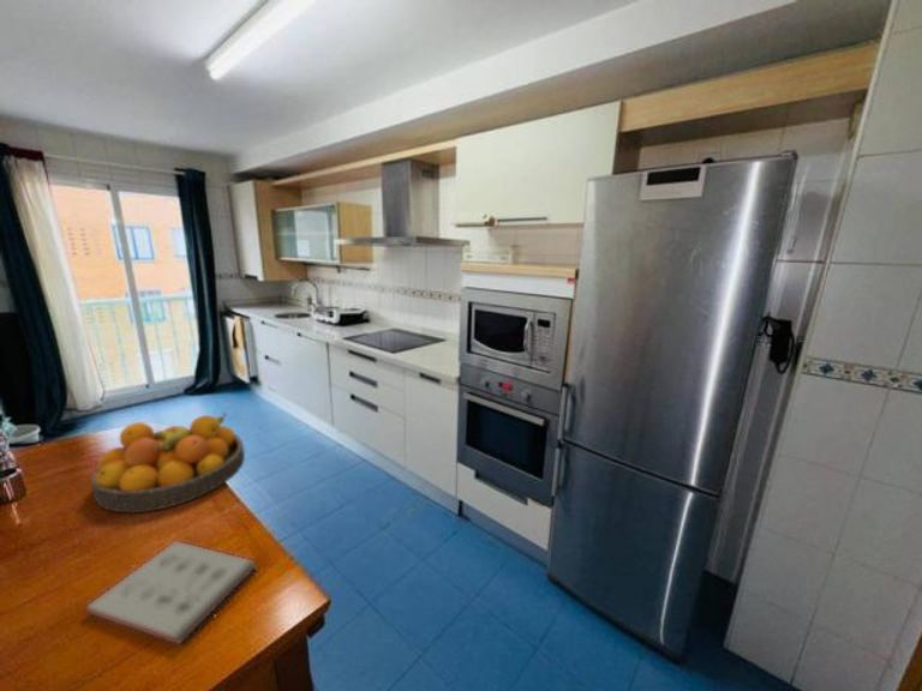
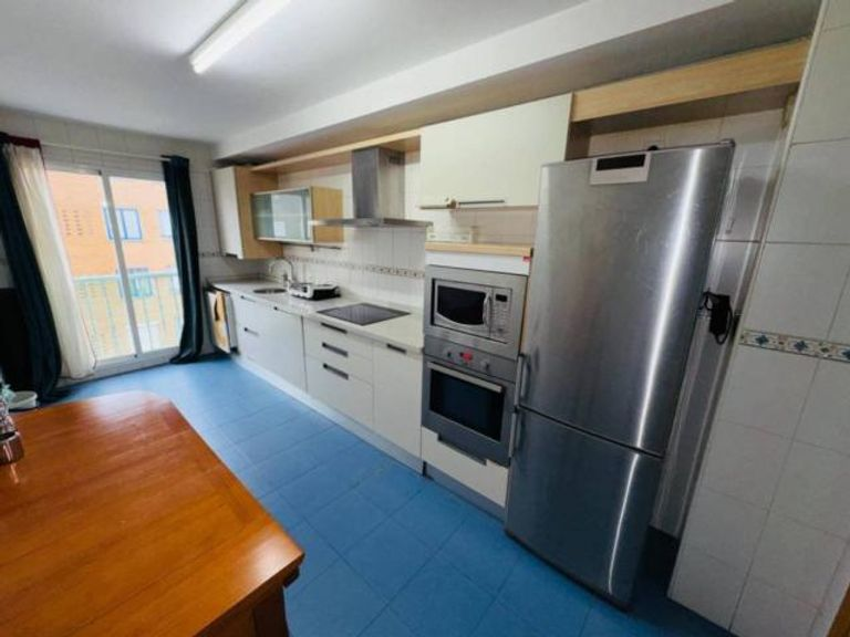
- notepad [83,540,262,647]
- fruit bowl [90,411,246,513]
